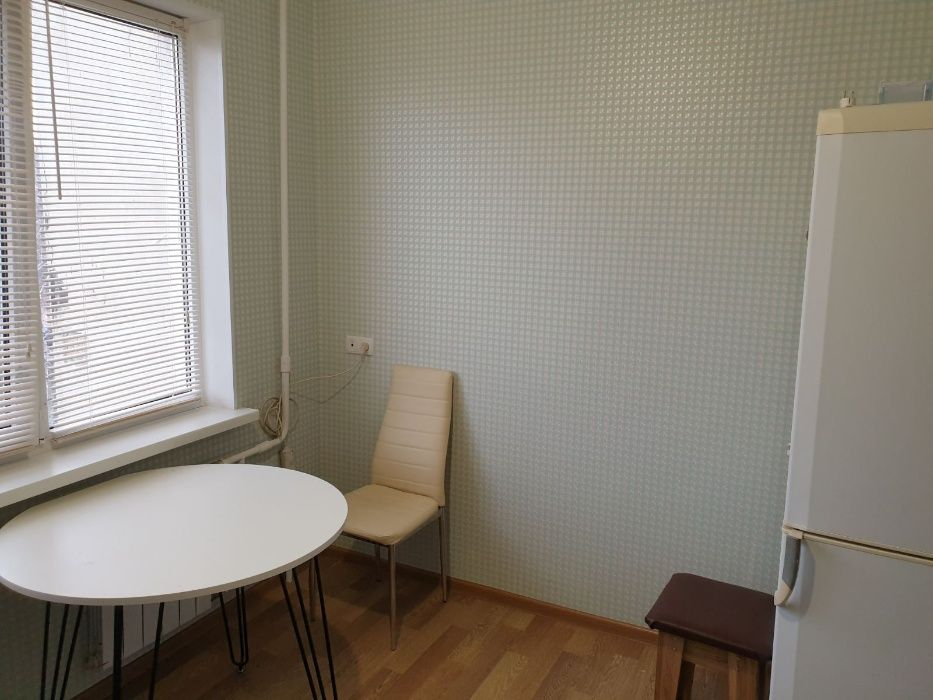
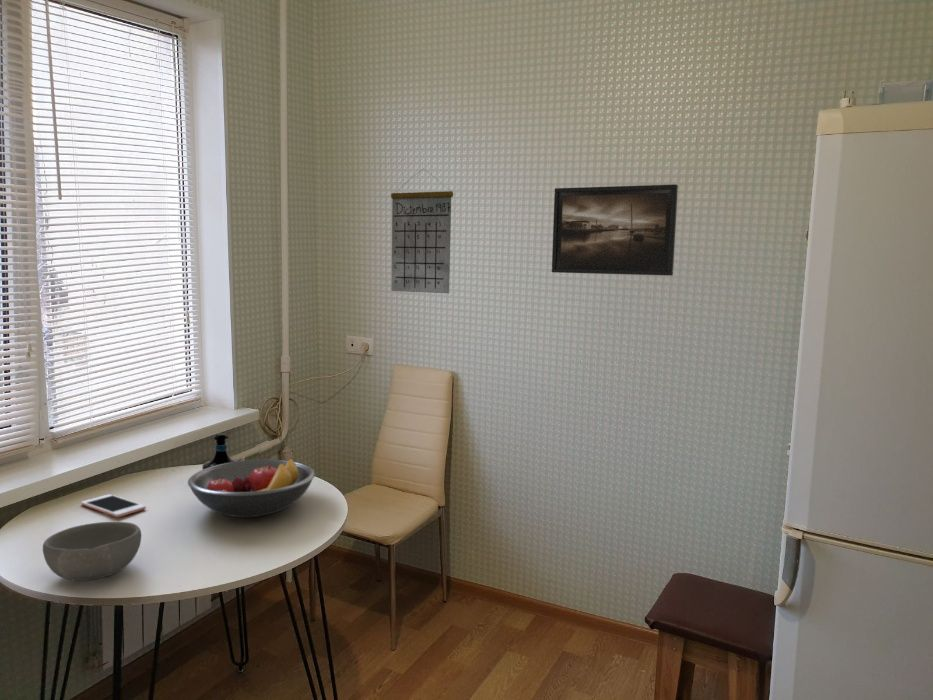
+ calendar [390,168,454,294]
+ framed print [551,183,679,277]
+ bowl [42,521,142,582]
+ fruit bowl [187,456,316,518]
+ cell phone [80,493,147,518]
+ tequila bottle [201,432,237,470]
